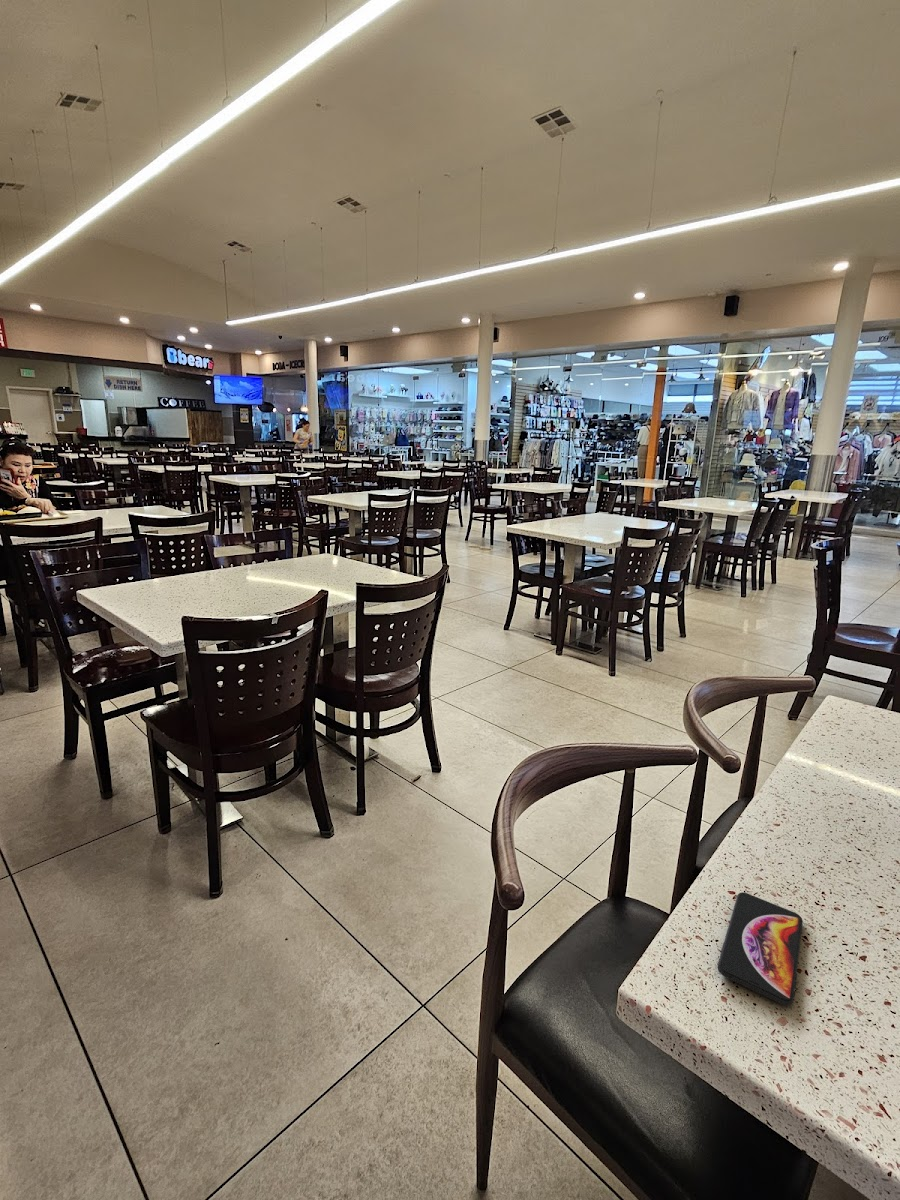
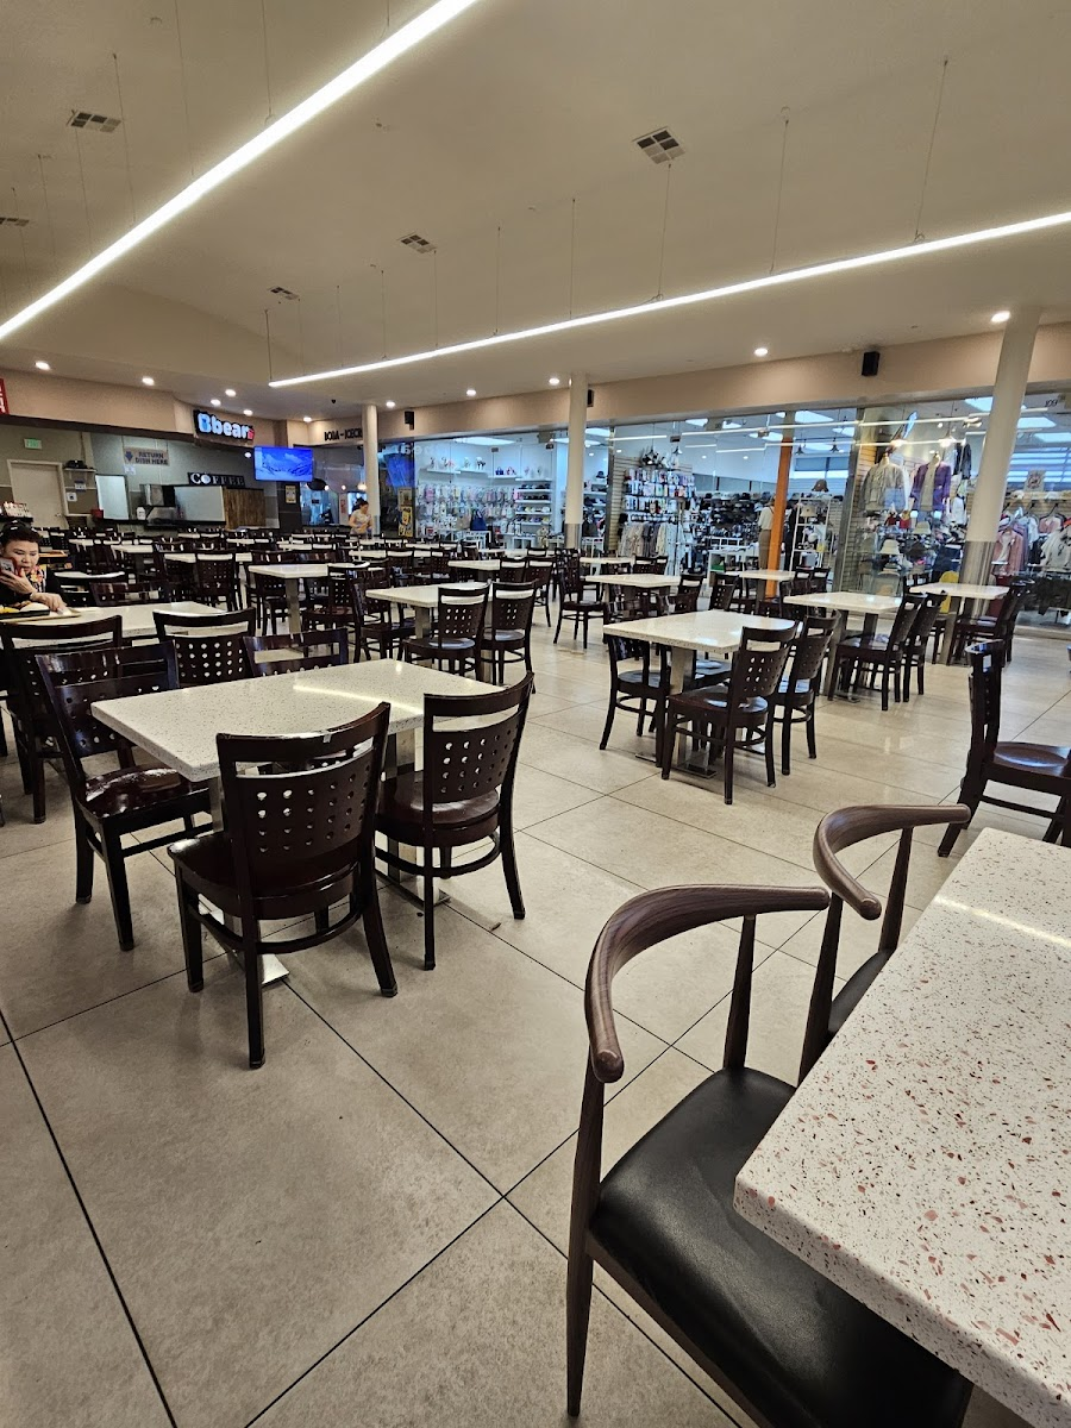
- smartphone [717,891,804,1006]
